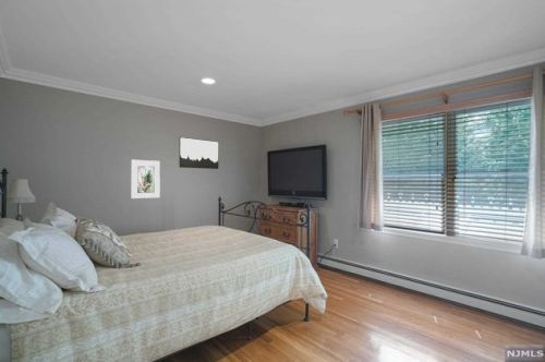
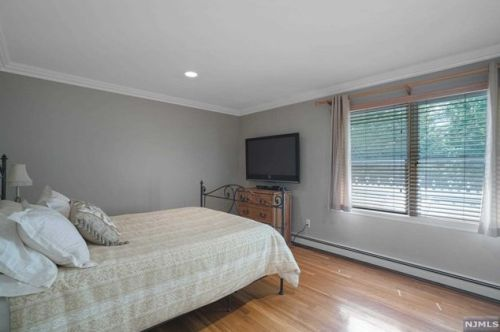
- wall art [178,136,220,170]
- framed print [131,159,161,200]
